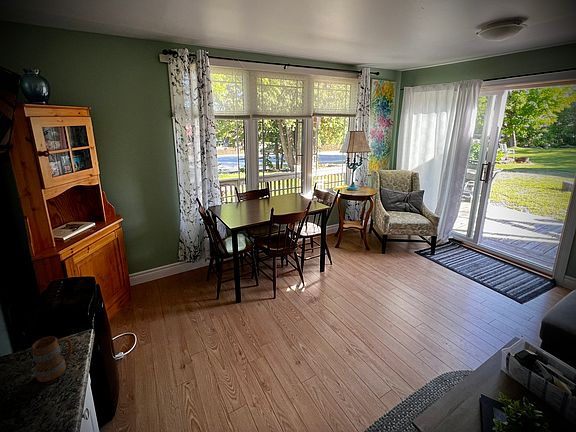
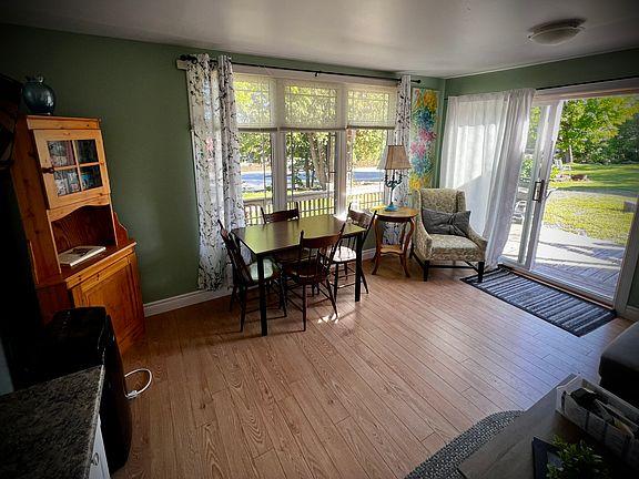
- mug [31,335,73,383]
